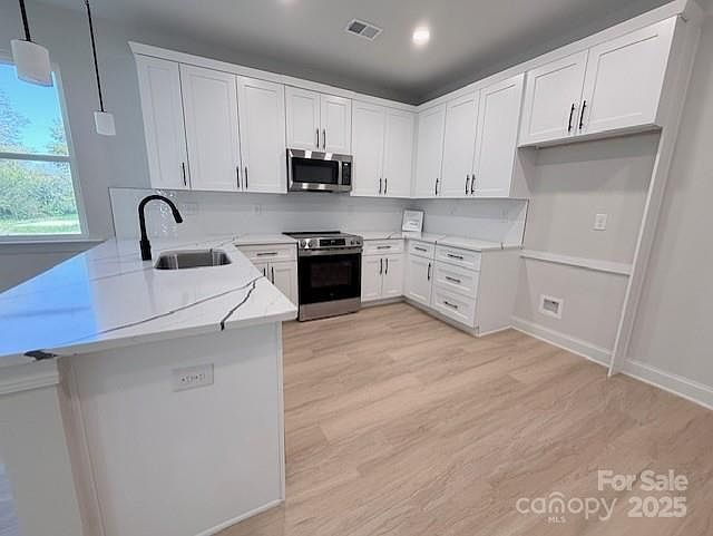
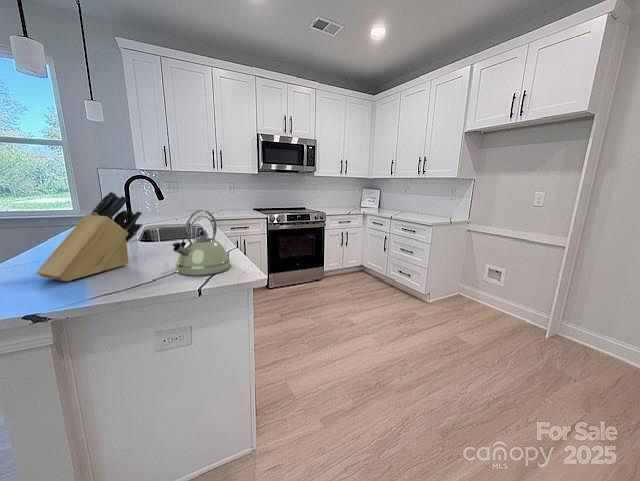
+ knife block [35,191,143,282]
+ kettle [171,209,232,277]
